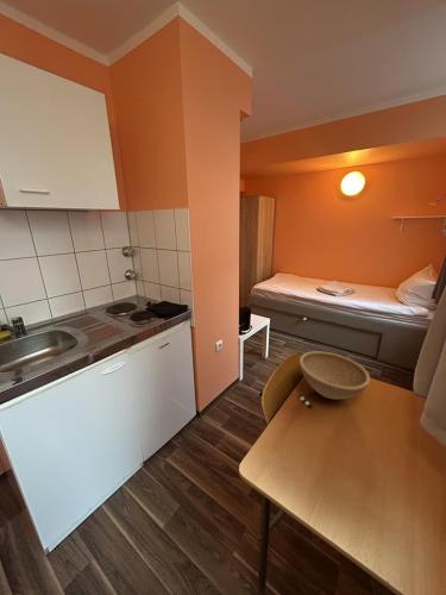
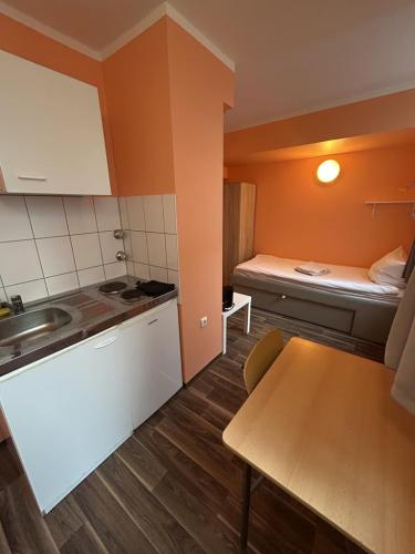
- bowl [296,350,371,409]
